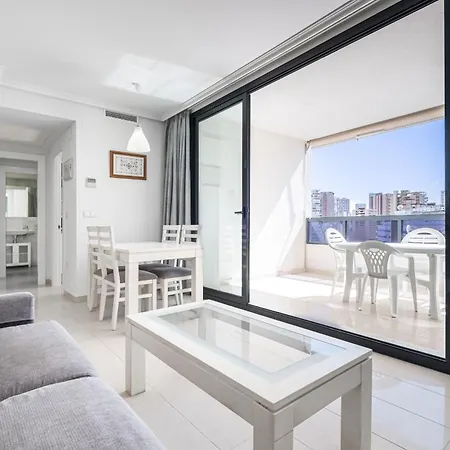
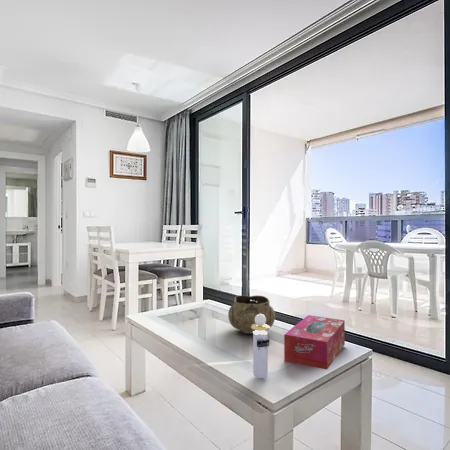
+ perfume bottle [251,314,270,379]
+ tissue box [283,314,346,370]
+ decorative bowl [227,294,276,335]
